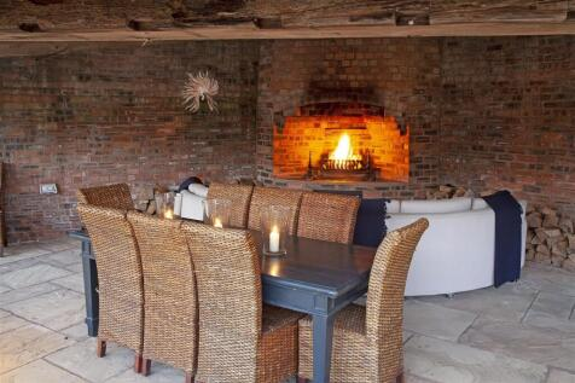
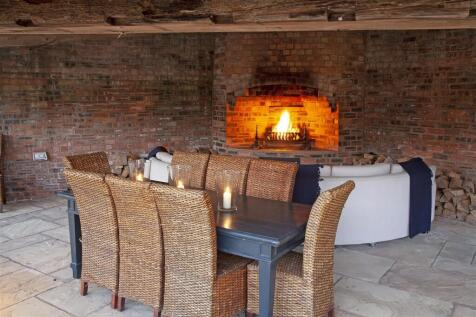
- wall sculpture [180,70,220,114]
